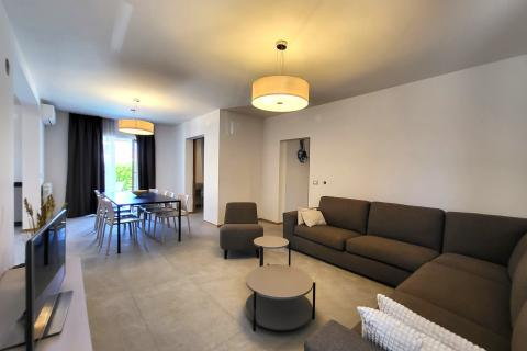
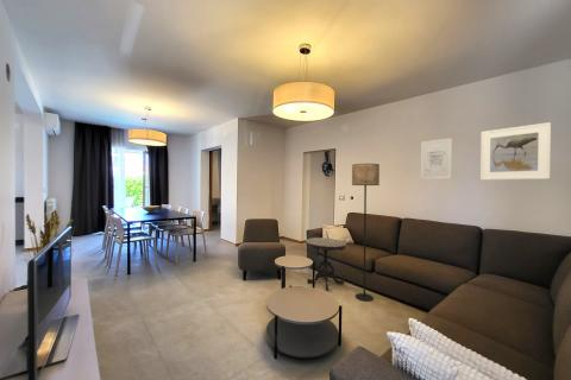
+ side table [305,236,347,292]
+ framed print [479,121,552,180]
+ floor lamp [351,163,381,303]
+ wall art [420,137,453,180]
